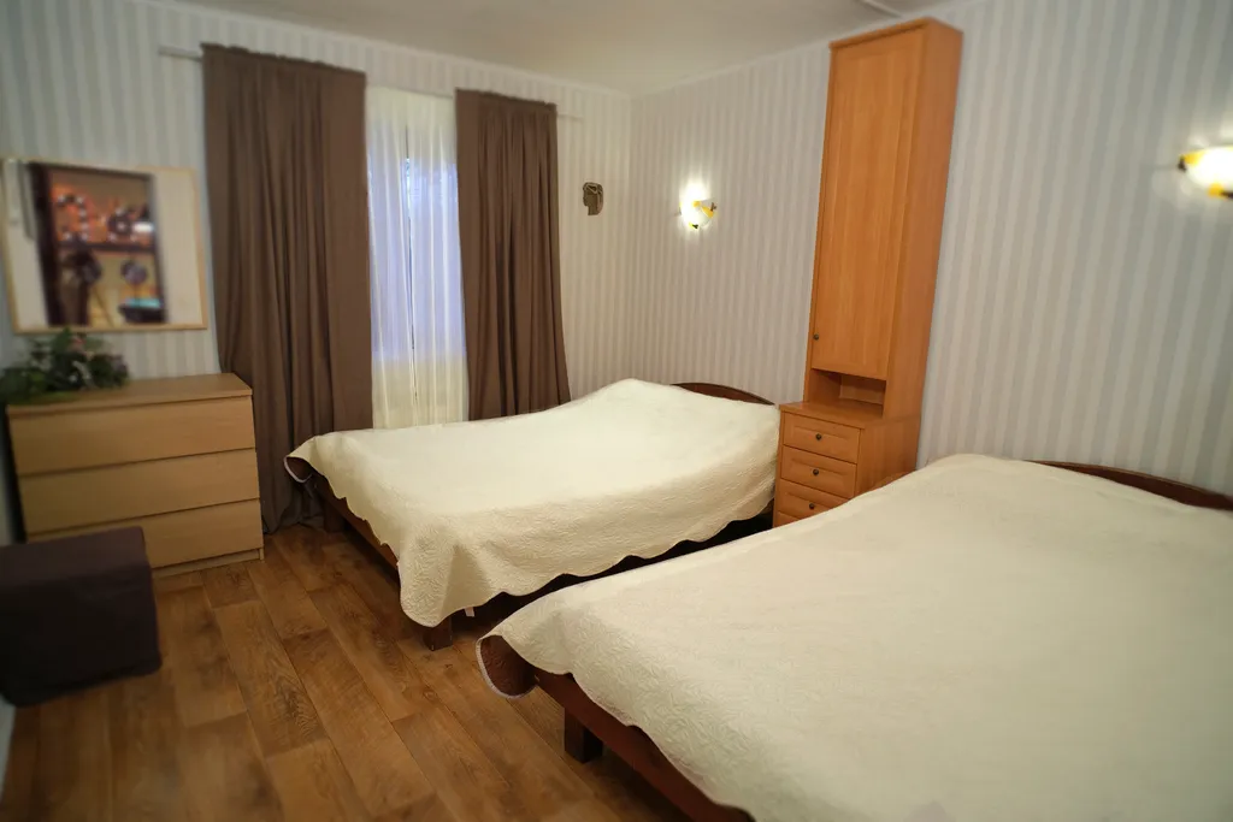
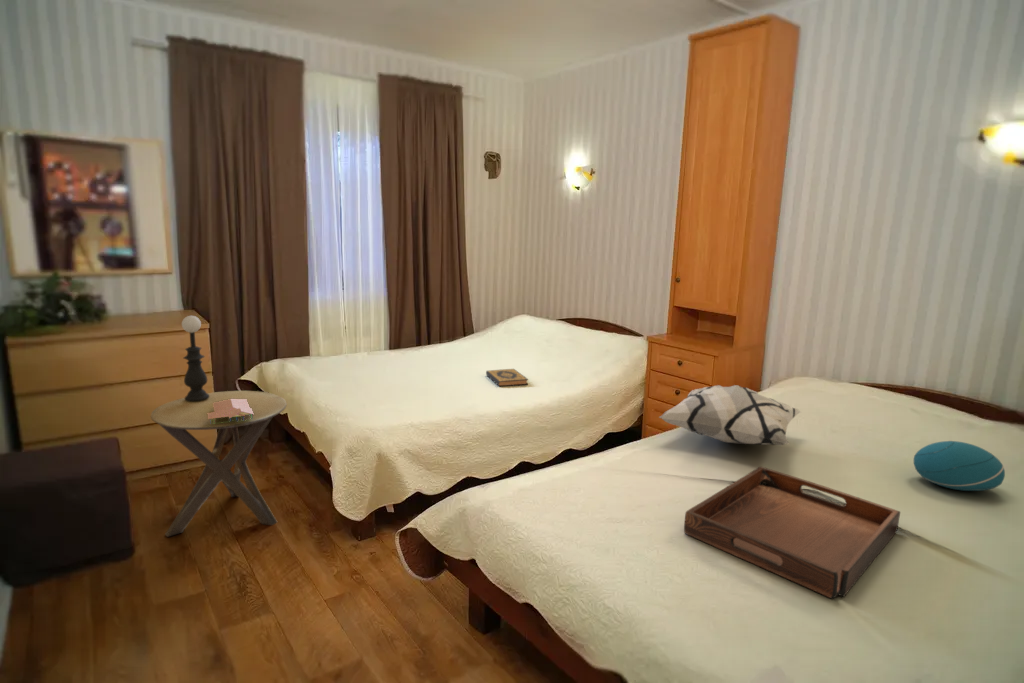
+ serving tray [683,465,901,599]
+ hardback book [485,368,529,387]
+ side table [150,390,288,538]
+ architectural model [207,399,254,424]
+ decorative pillow [658,384,802,446]
+ table lamp [181,315,209,402]
+ cushion [913,440,1006,492]
